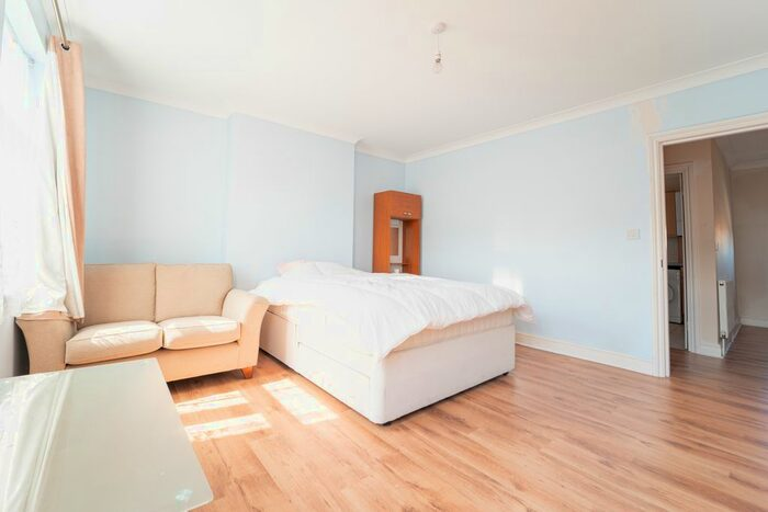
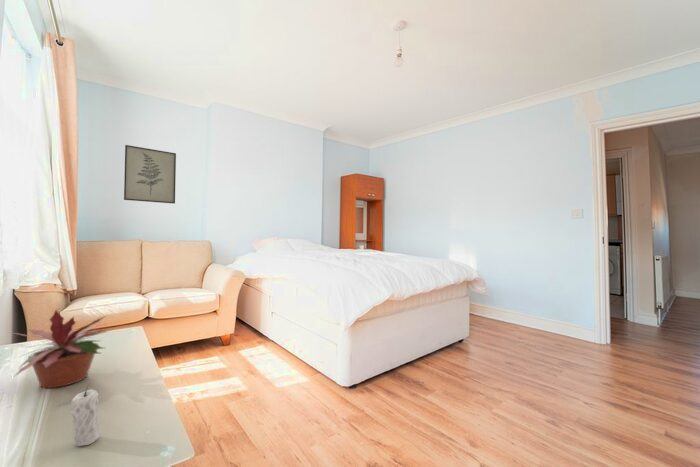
+ wall art [123,144,177,205]
+ candle [70,382,101,447]
+ potted plant [8,309,115,389]
